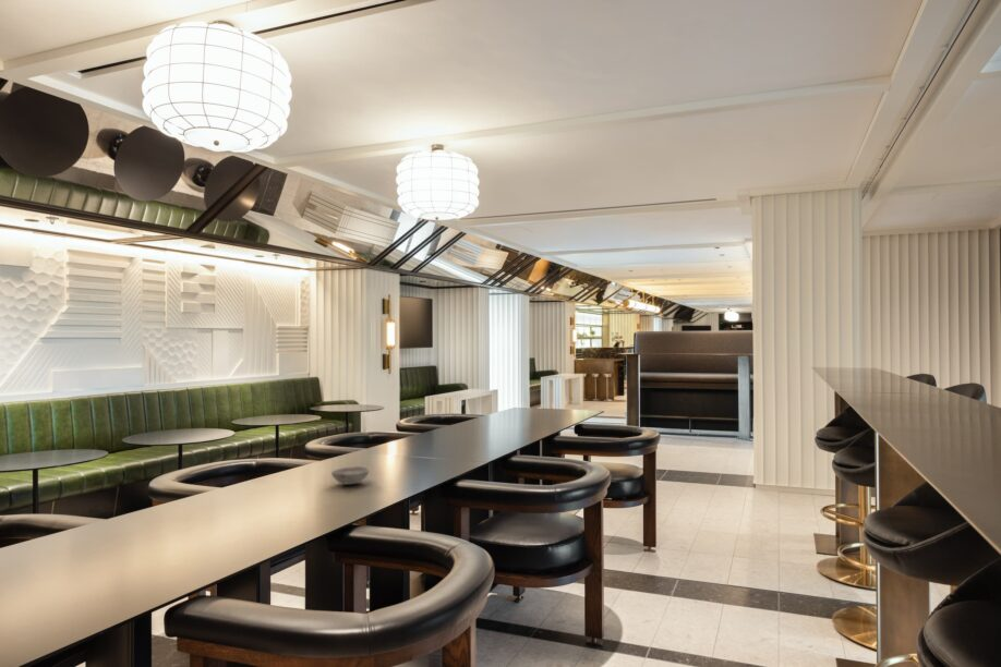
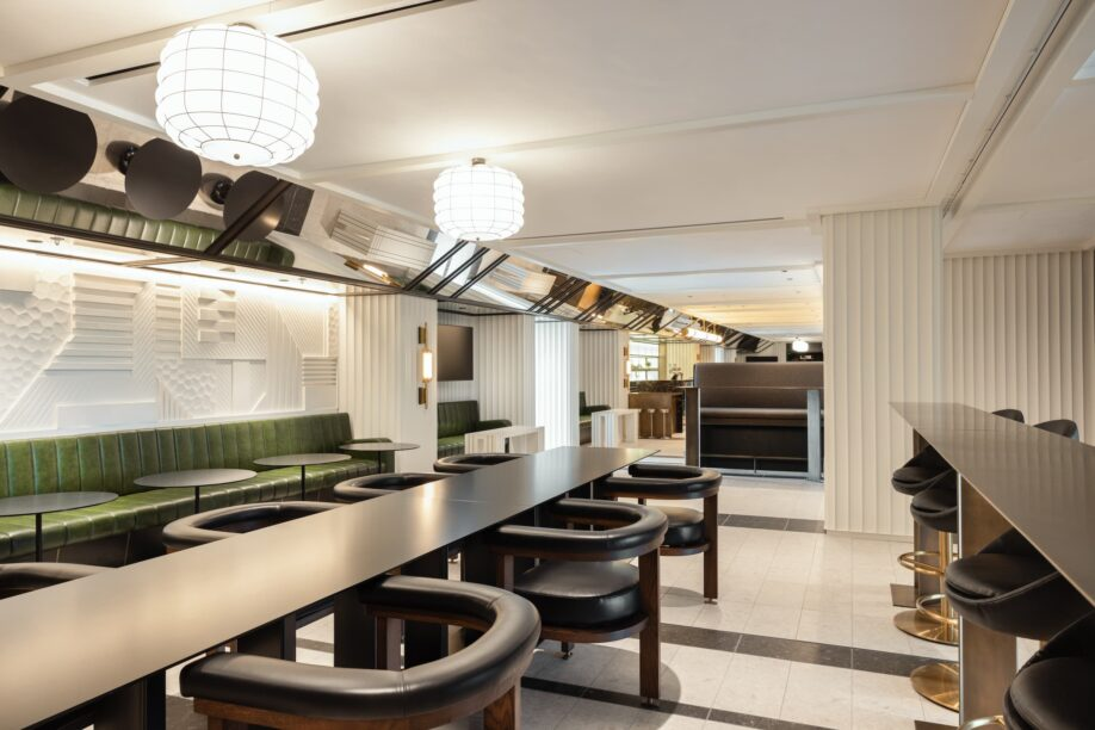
- bowl [330,465,371,485]
